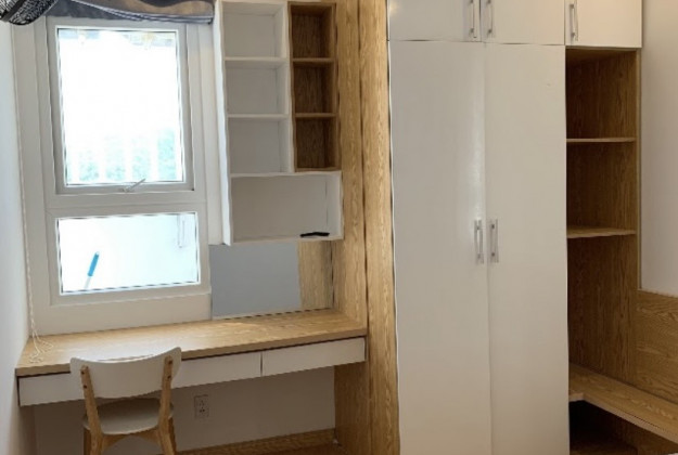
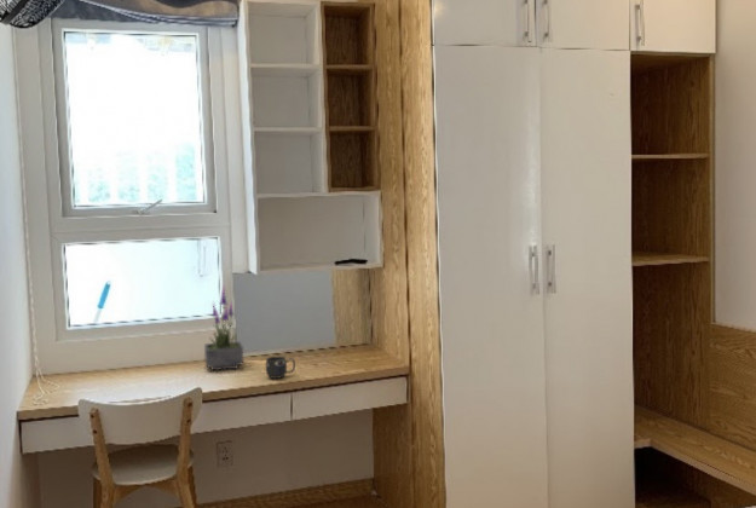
+ potted plant [203,285,244,371]
+ mug [265,356,296,380]
